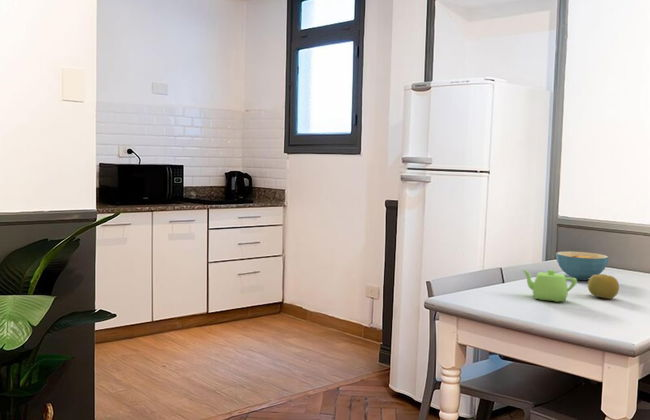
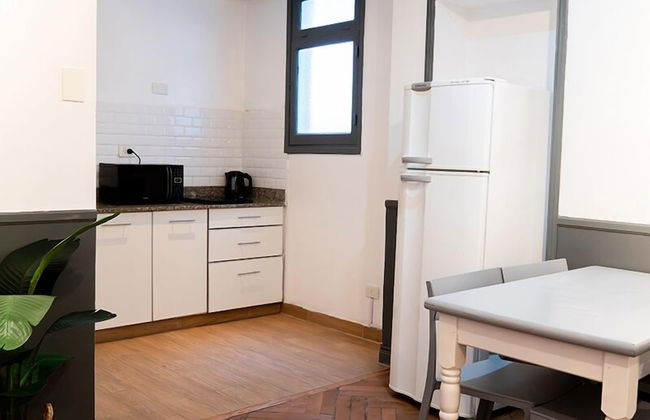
- fruit [587,273,620,300]
- cereal bowl [555,250,610,281]
- teapot [521,269,578,303]
